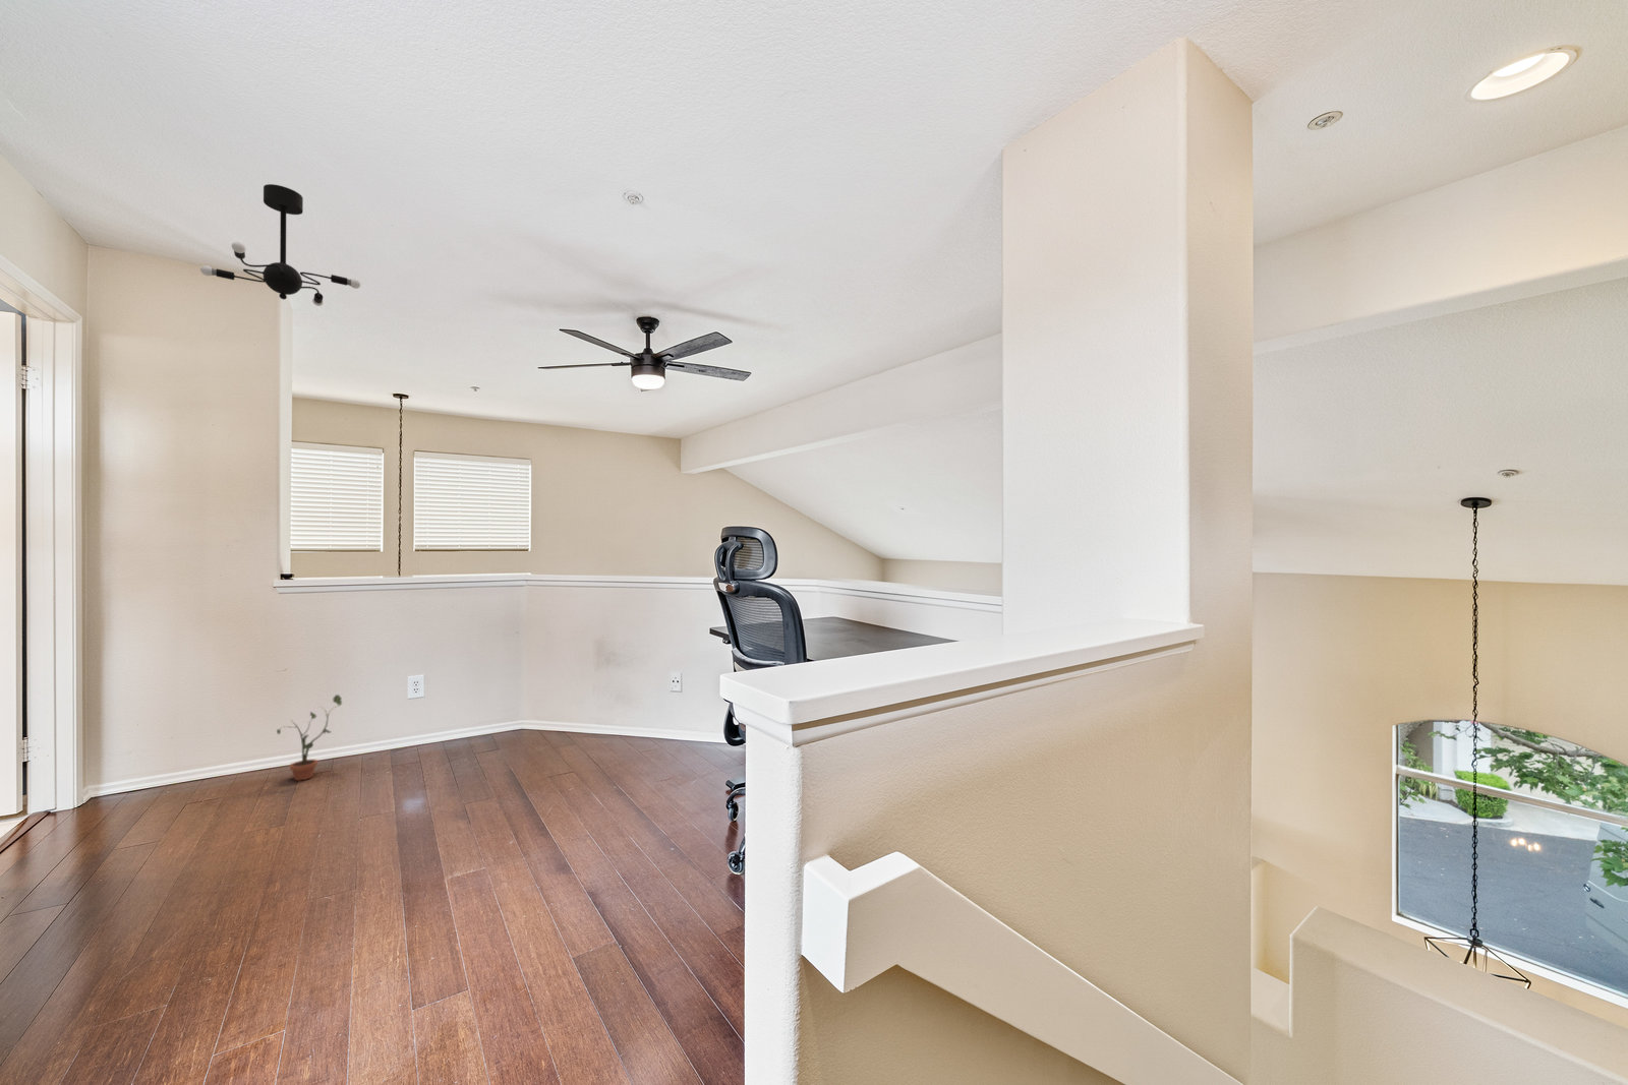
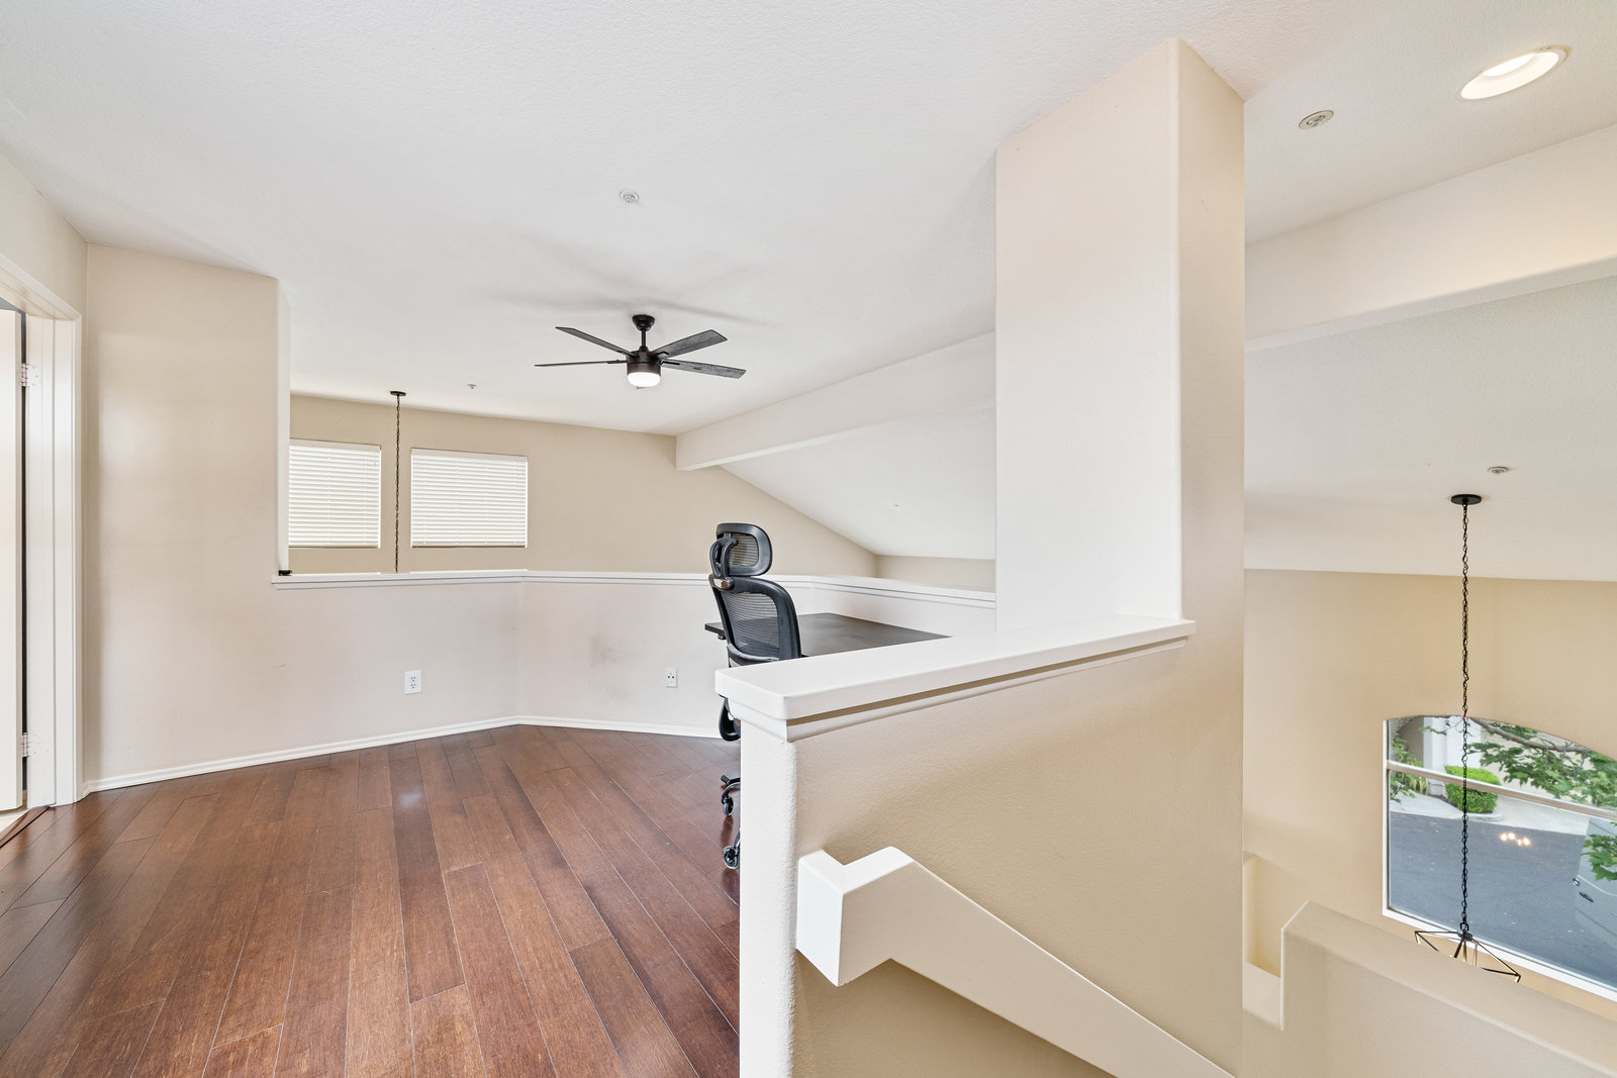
- potted plant [276,694,343,782]
- ceiling light fixture [200,183,361,308]
